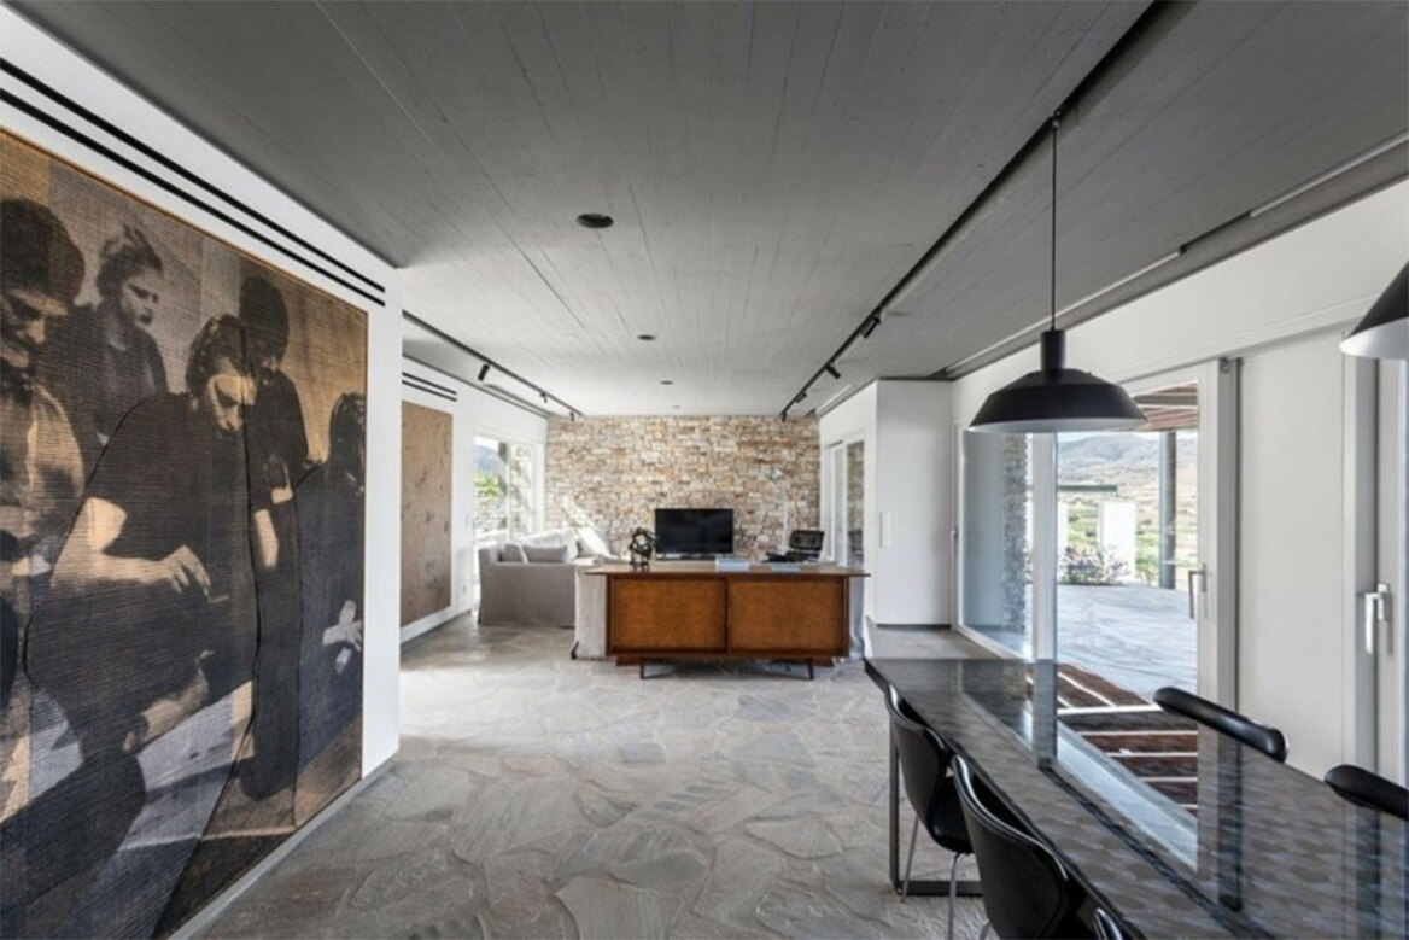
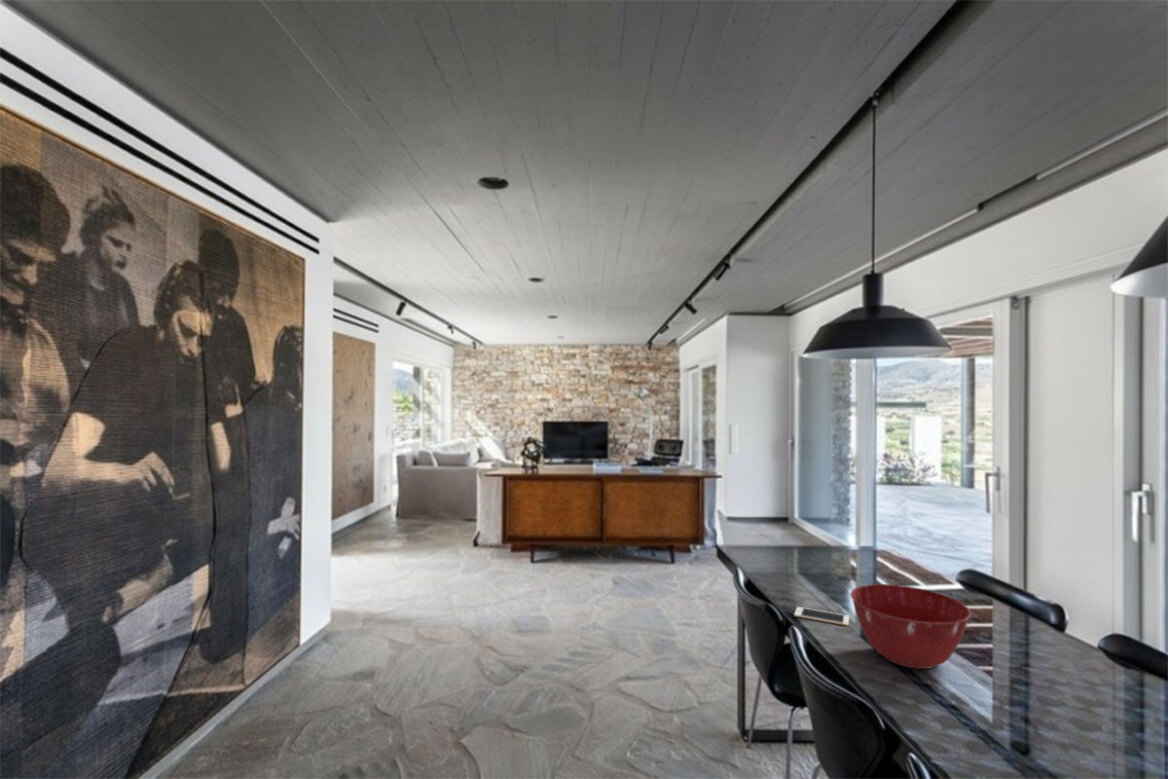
+ cell phone [793,606,850,627]
+ mixing bowl [849,583,972,670]
